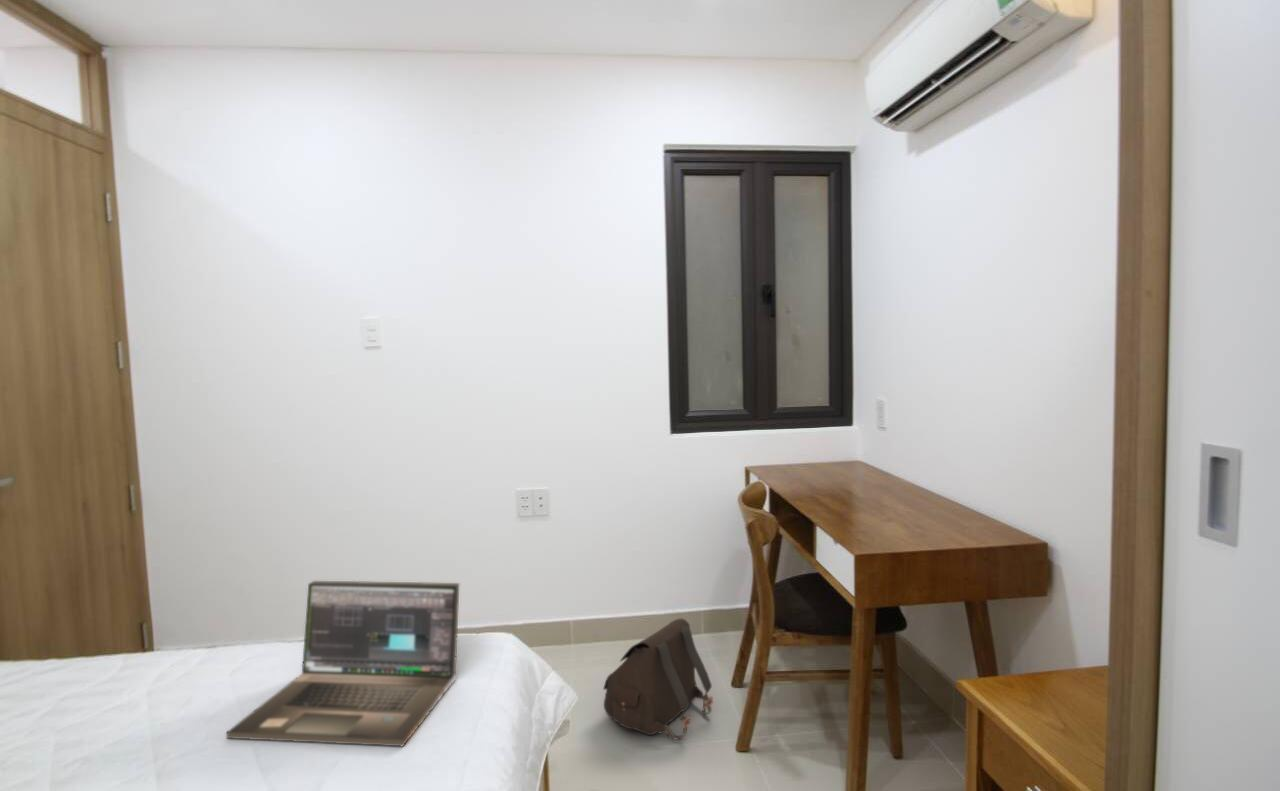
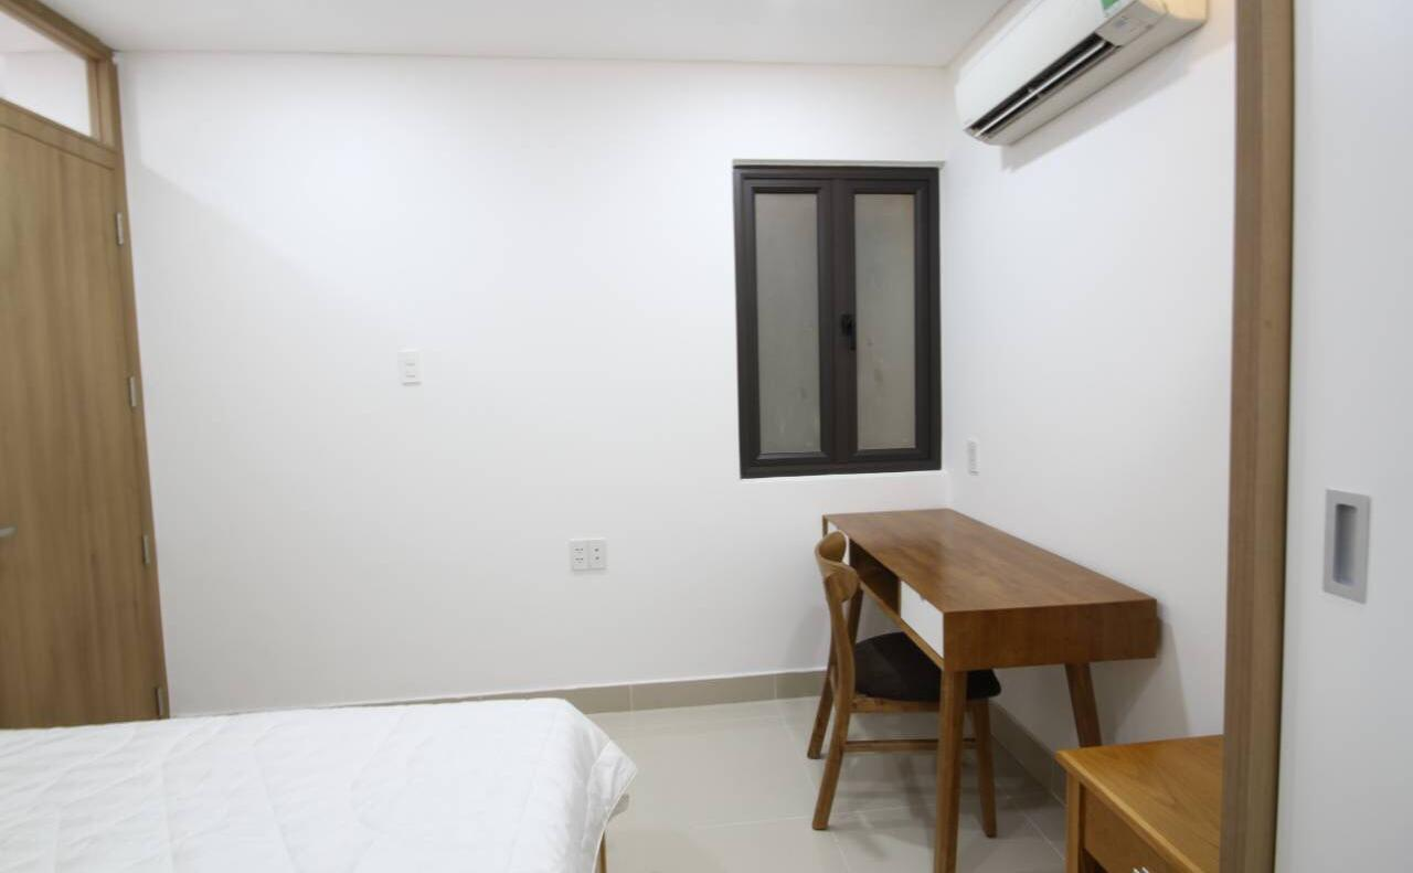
- laptop [225,580,460,748]
- satchel [602,618,714,741]
